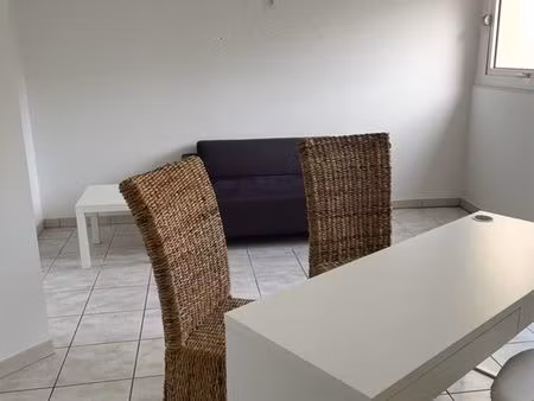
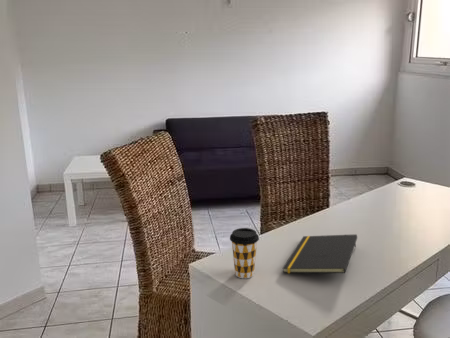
+ notepad [282,233,358,274]
+ coffee cup [229,227,260,279]
